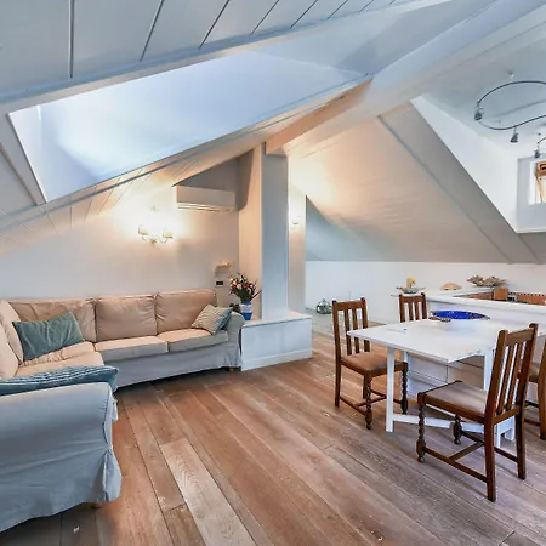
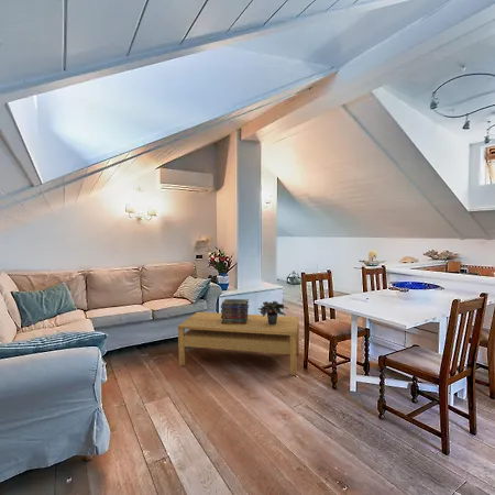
+ book stack [220,298,250,324]
+ potted plant [257,300,290,324]
+ coffee table [177,311,300,376]
